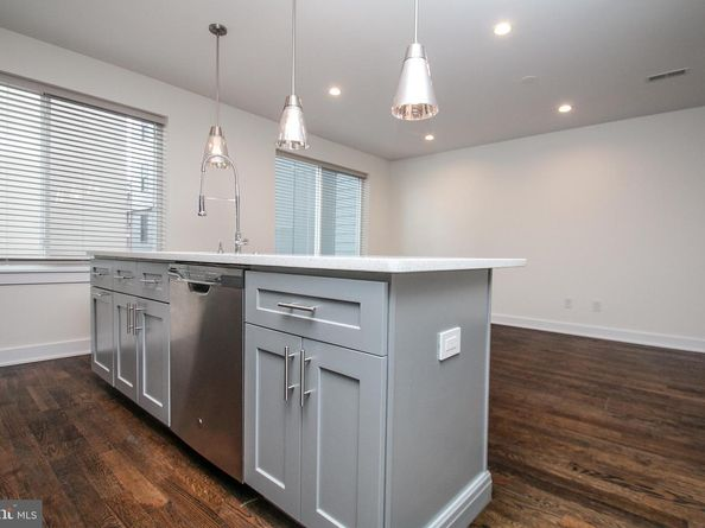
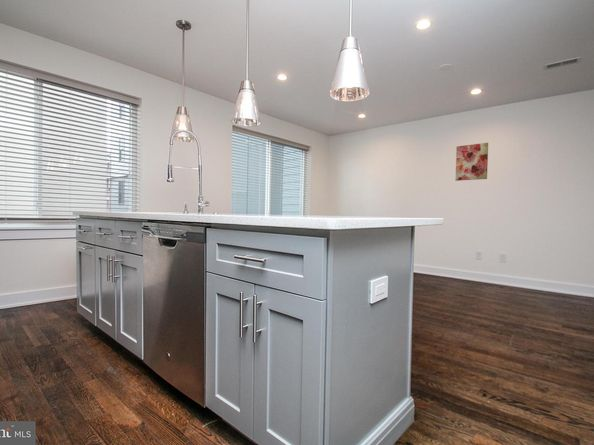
+ wall art [455,142,489,182]
